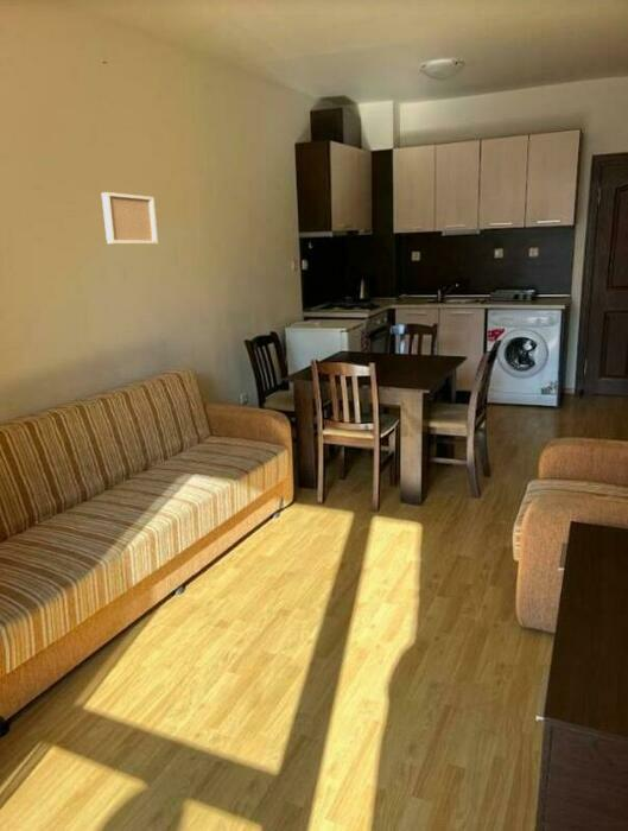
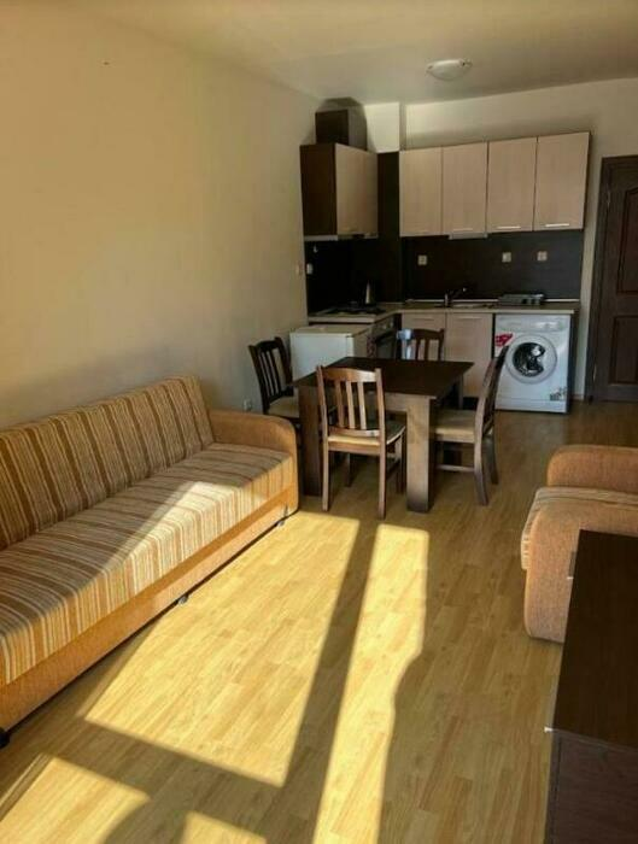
- wall art [100,191,159,245]
